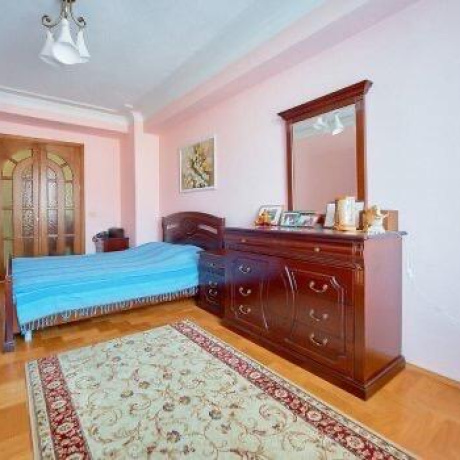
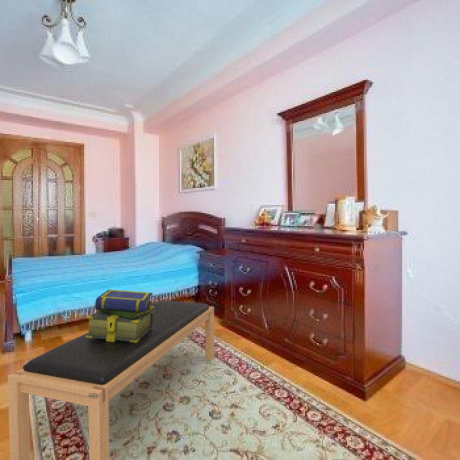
+ stack of books [86,289,154,343]
+ bench [7,299,215,460]
